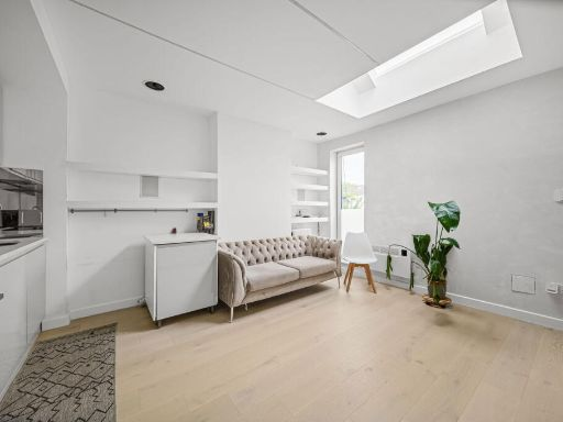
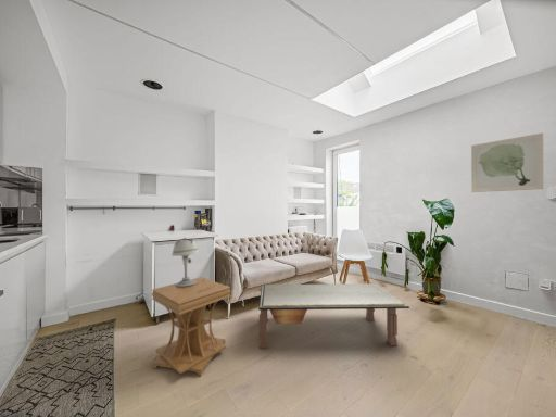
+ table lamp [170,237,200,287]
+ side table [151,276,232,377]
+ wall art [470,132,544,193]
+ coffee table [257,282,410,350]
